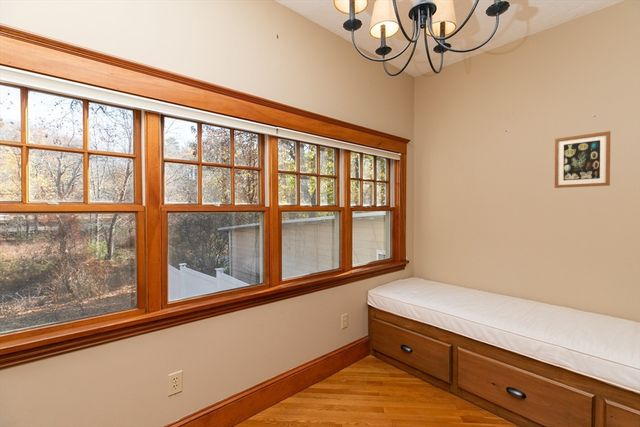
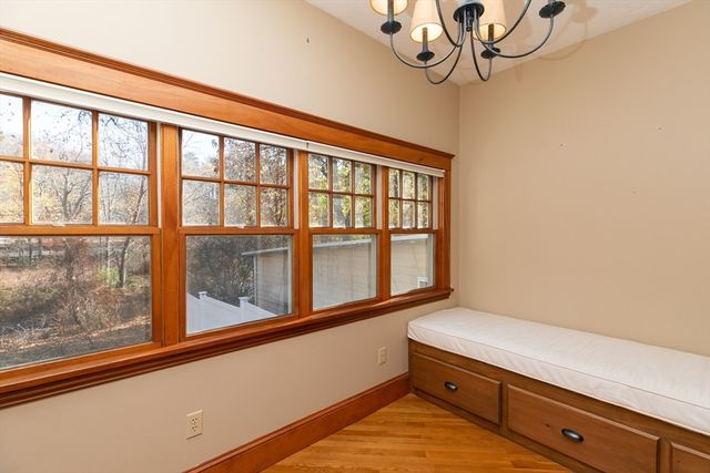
- wall art [554,130,612,189]
